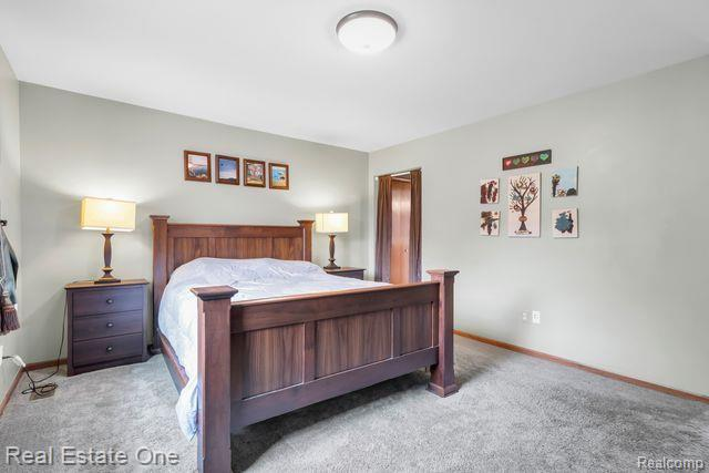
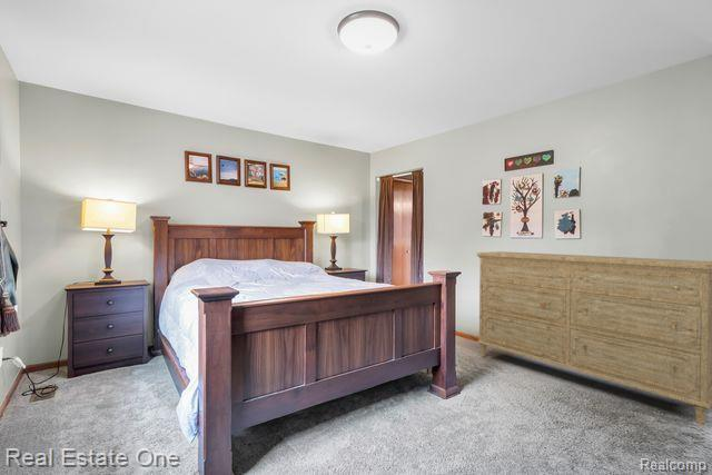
+ dresser [476,250,712,426]
